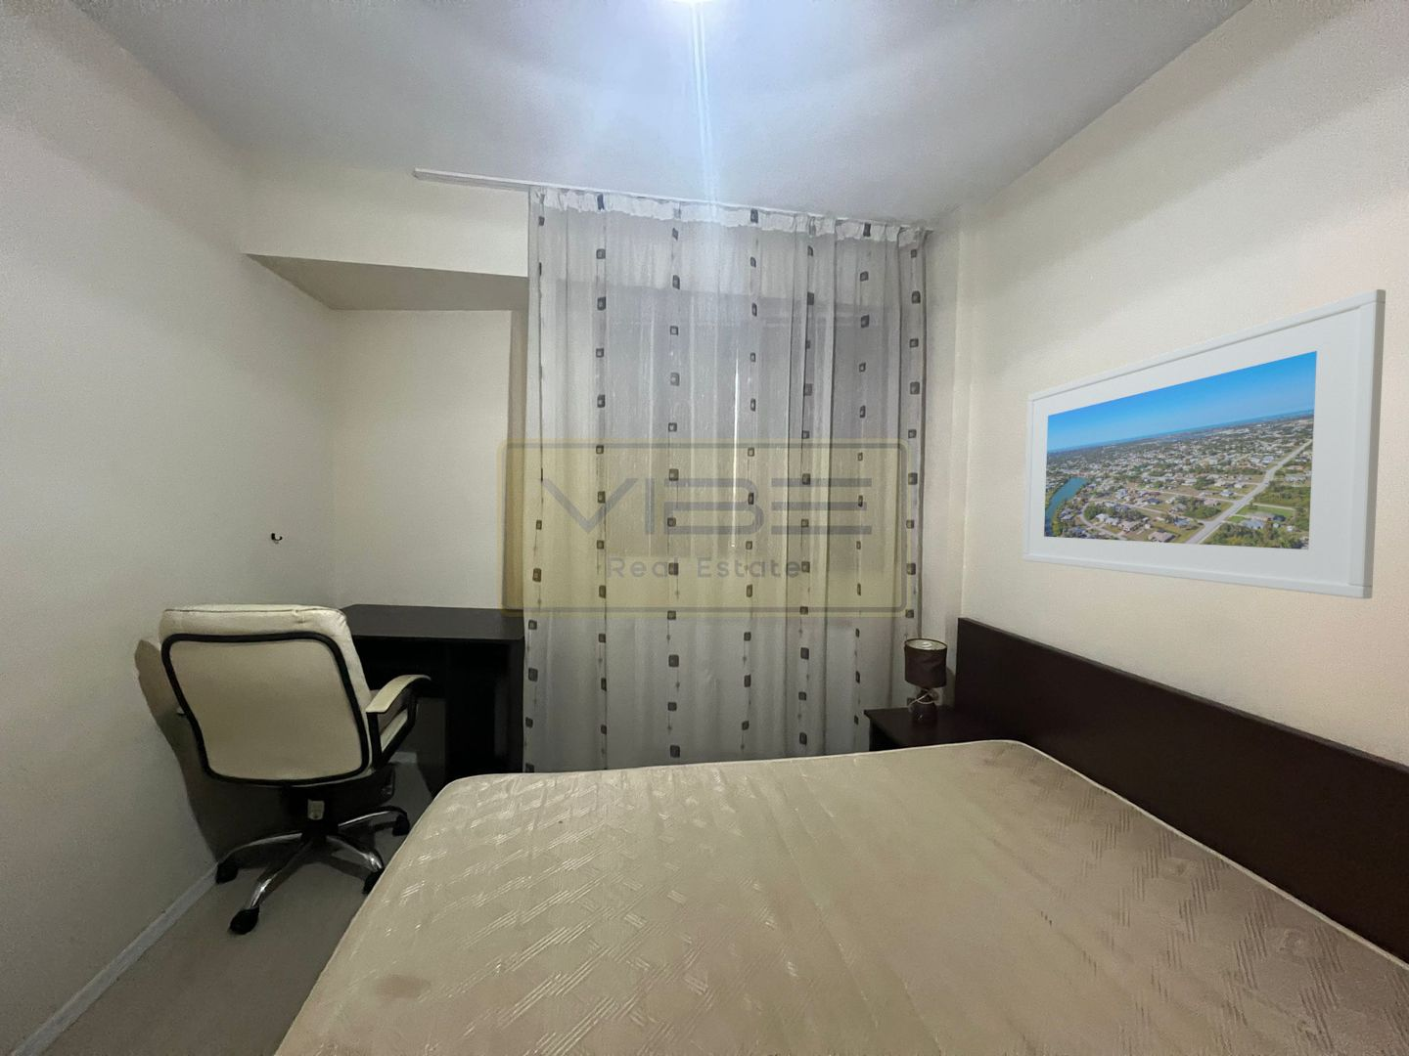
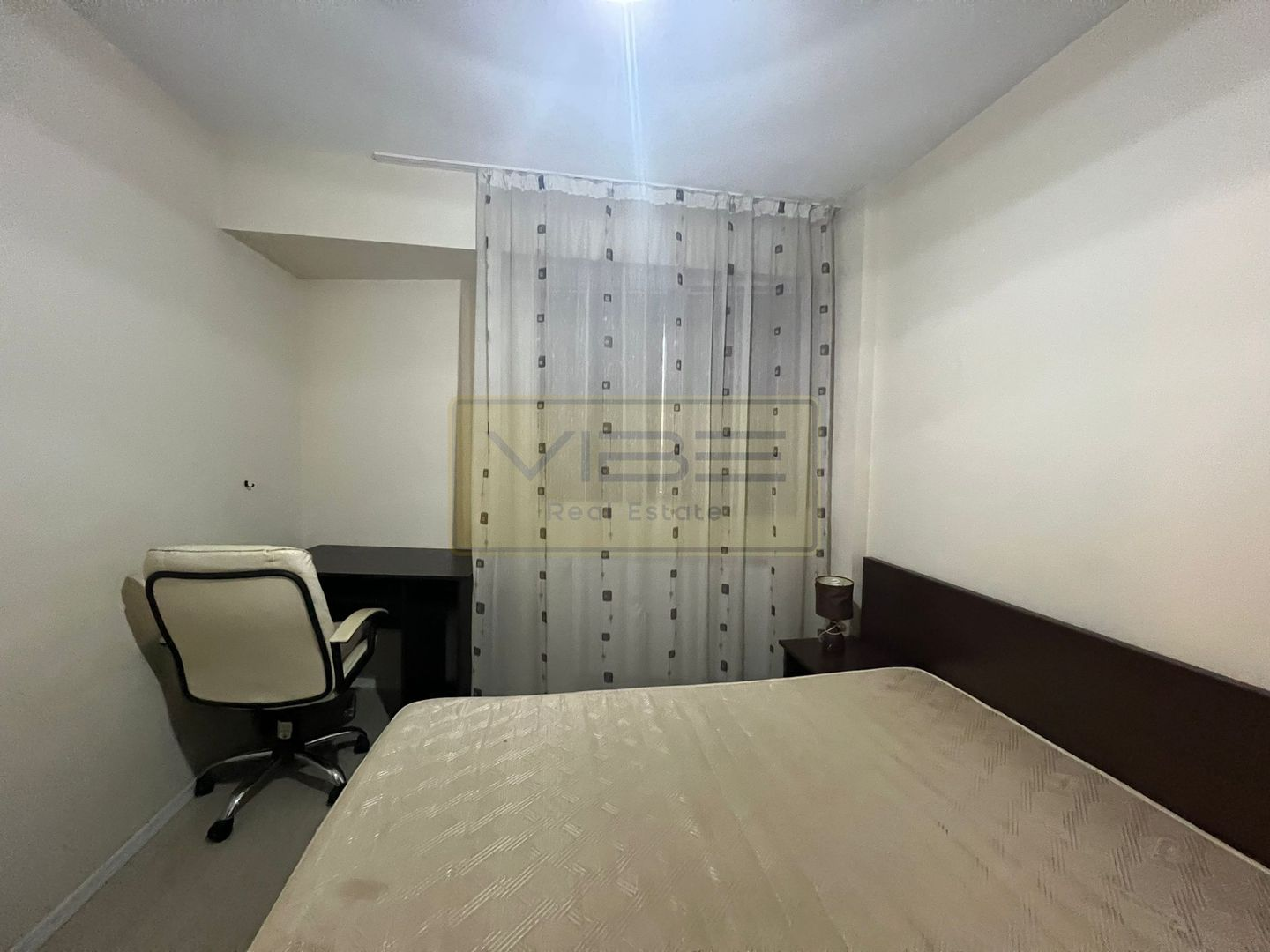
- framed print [1022,288,1387,599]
